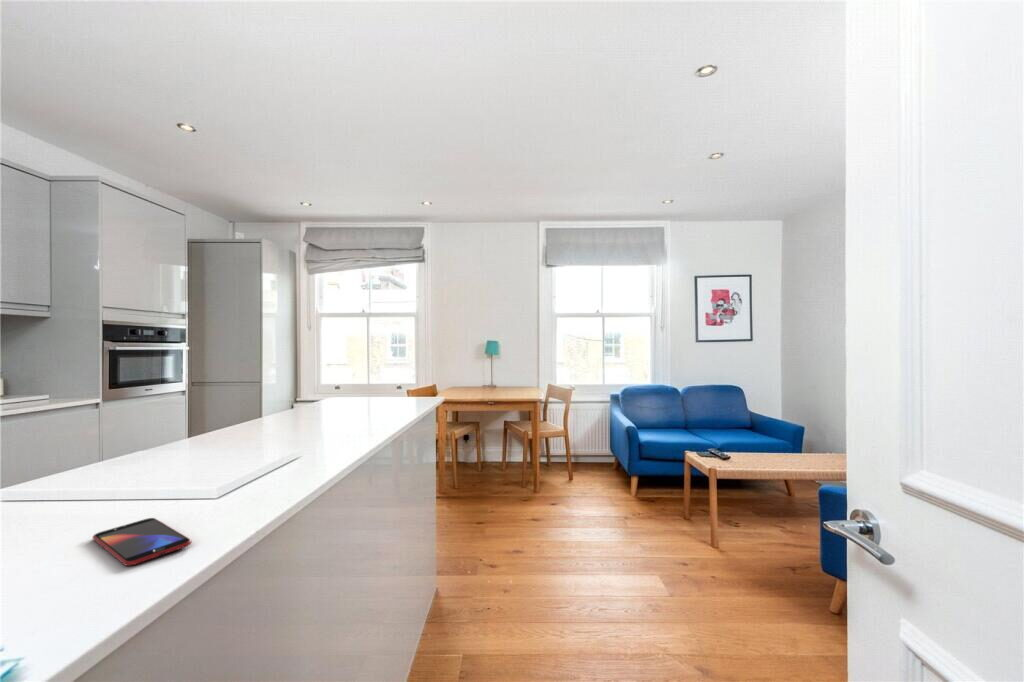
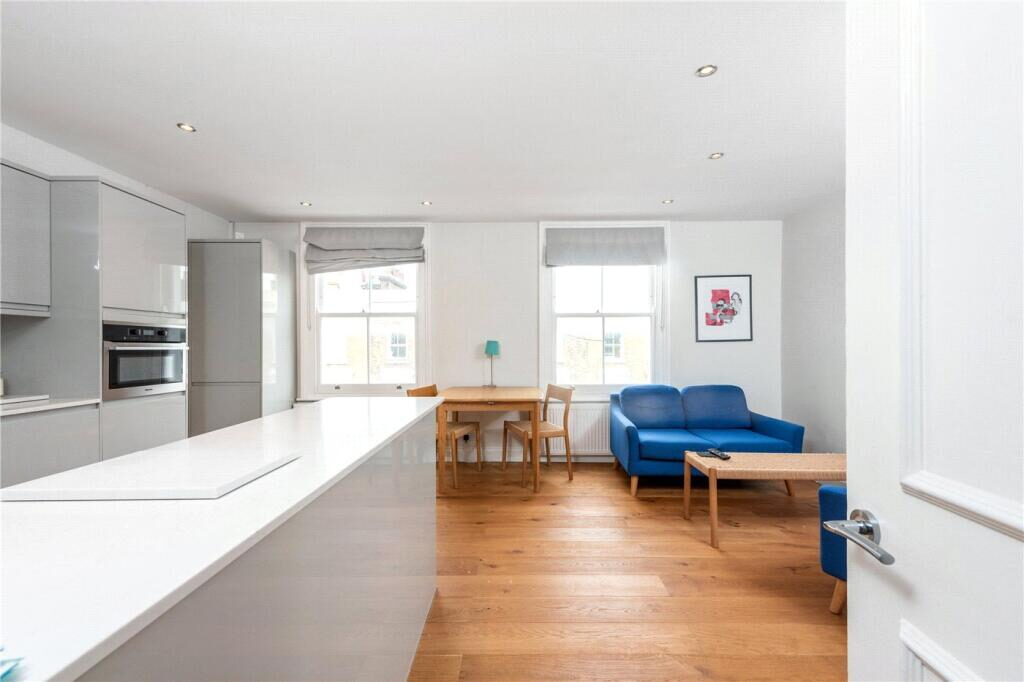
- smartphone [91,517,193,567]
